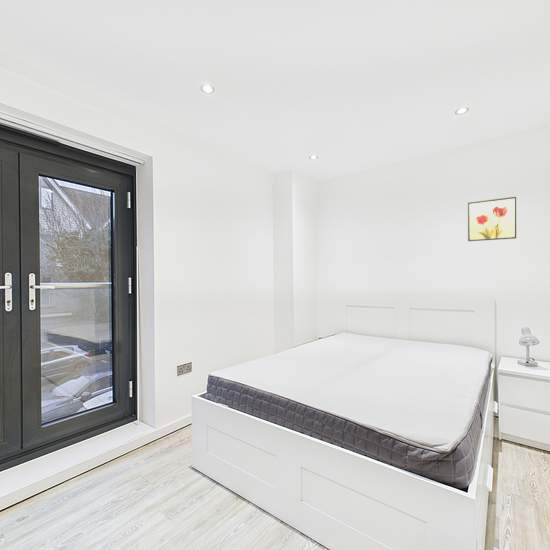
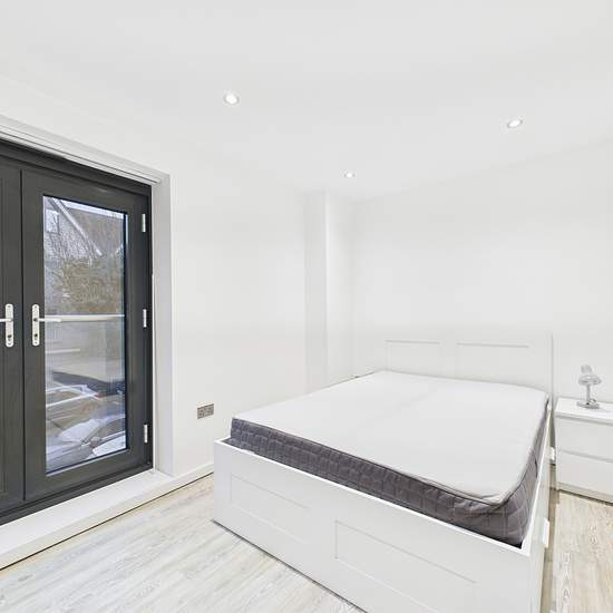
- wall art [467,196,517,242]
